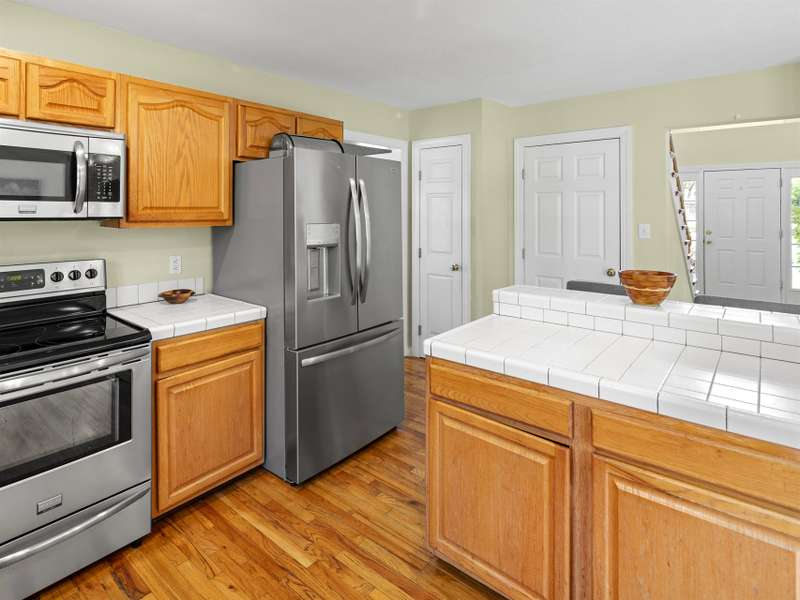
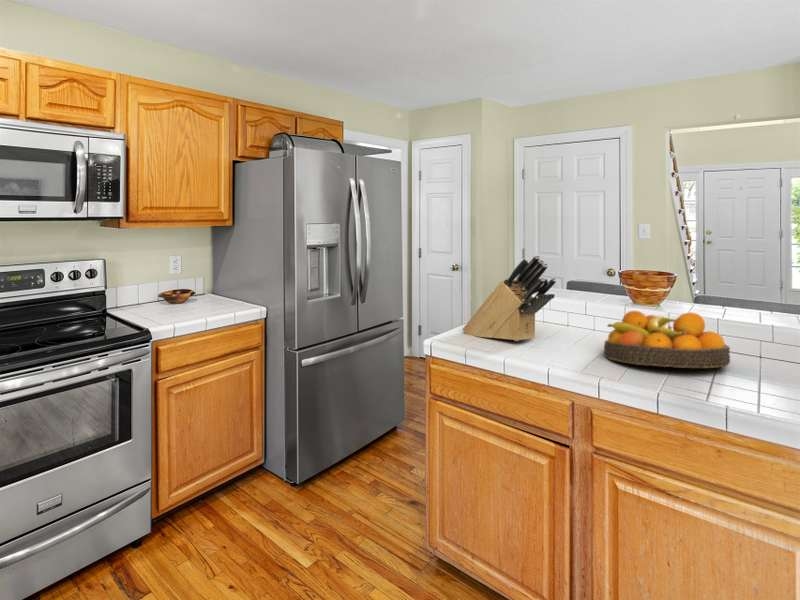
+ knife block [461,254,557,342]
+ fruit bowl [603,310,731,369]
